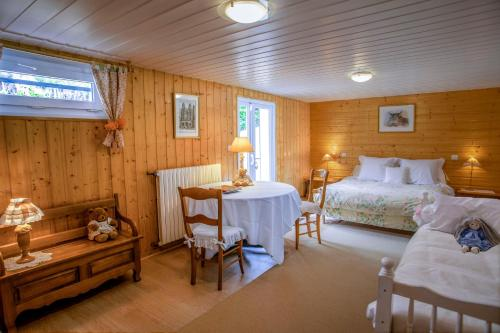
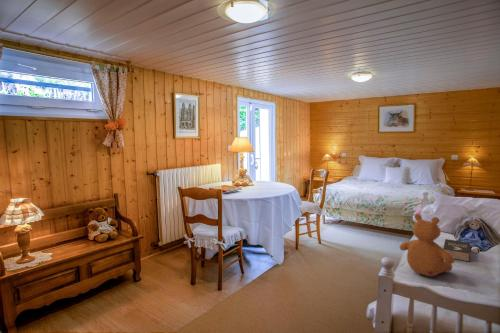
+ book [442,238,471,263]
+ teddy bear [399,213,456,277]
